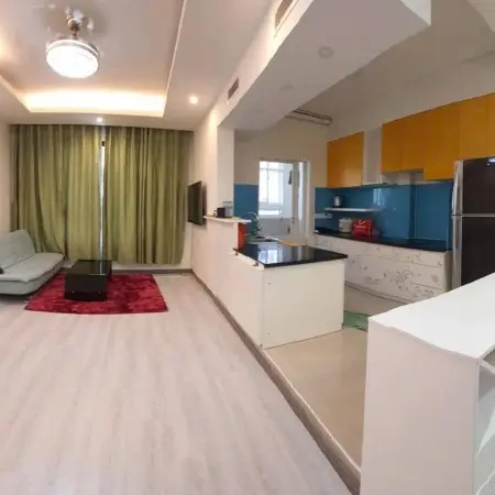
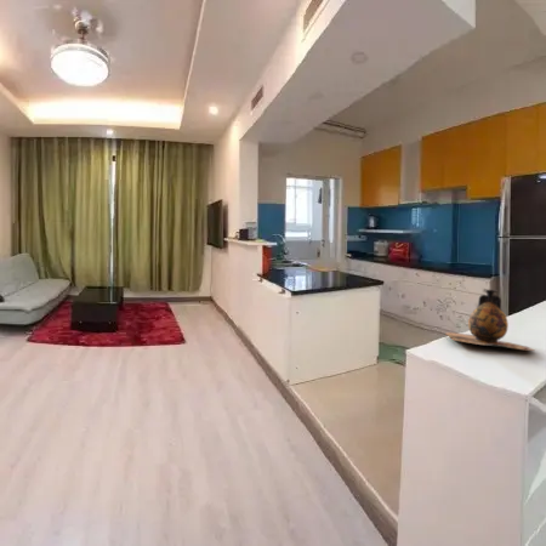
+ vase [445,289,536,352]
